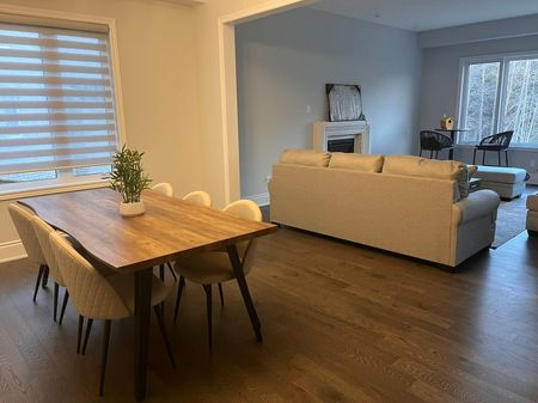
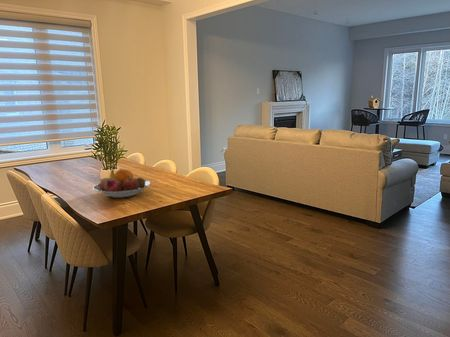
+ fruit bowl [92,168,152,199]
